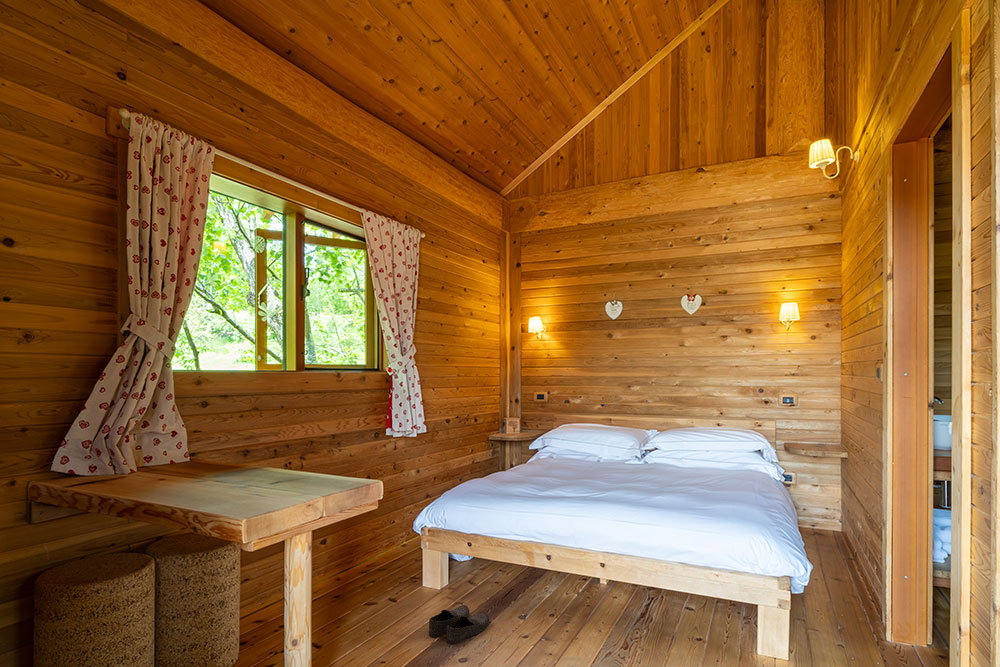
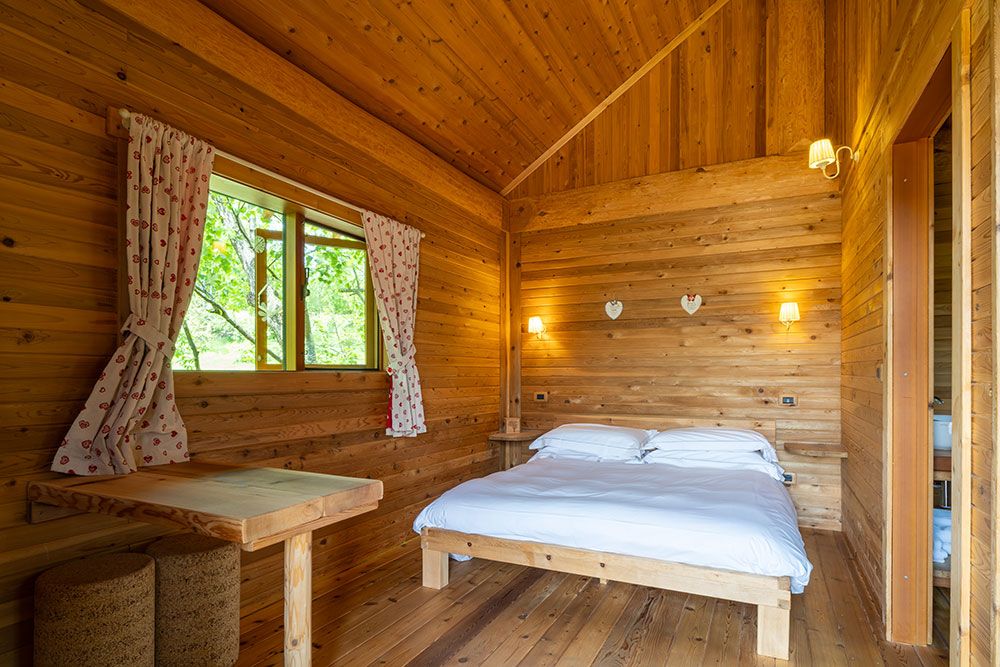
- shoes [428,604,490,646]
